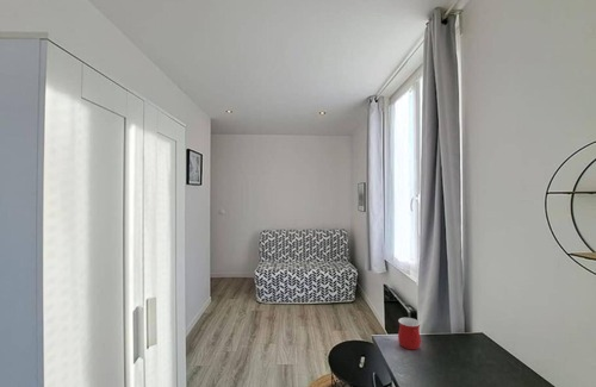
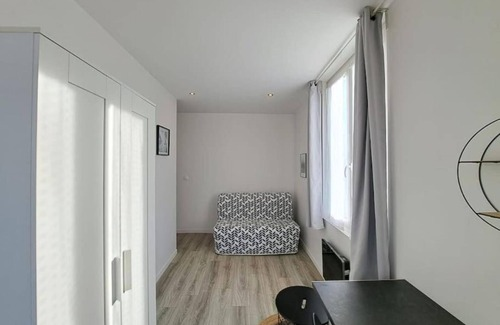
- mug [397,317,422,350]
